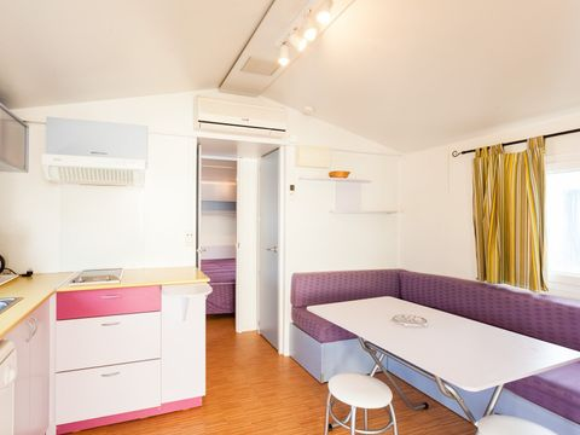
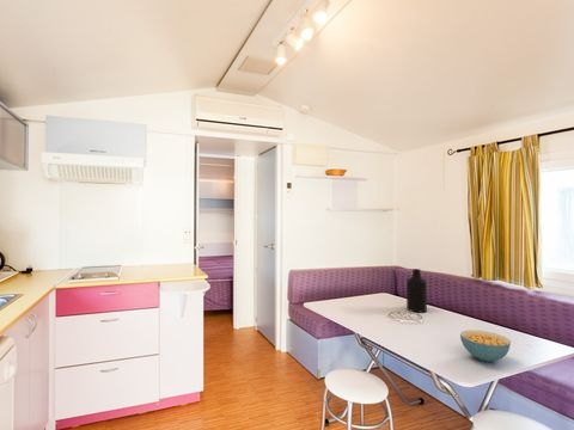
+ cereal bowl [459,328,512,363]
+ bottle [405,268,428,314]
